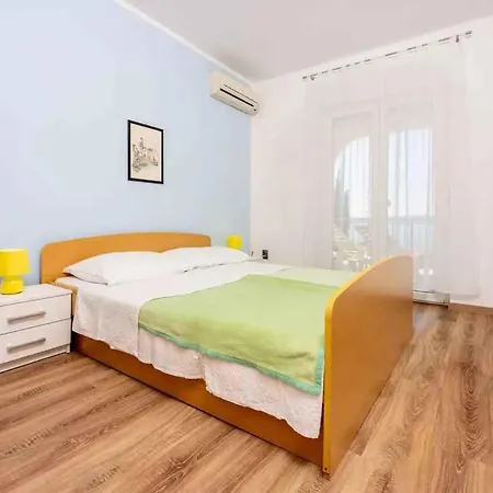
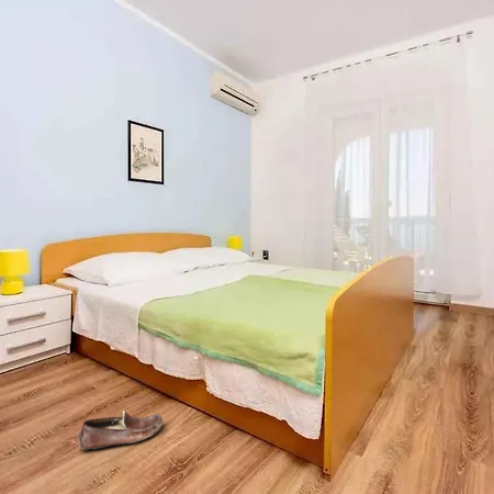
+ shoe [77,409,164,451]
